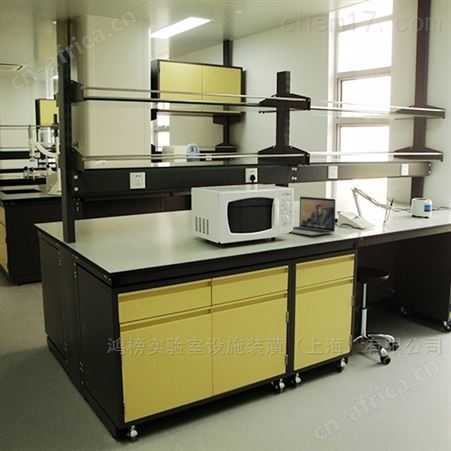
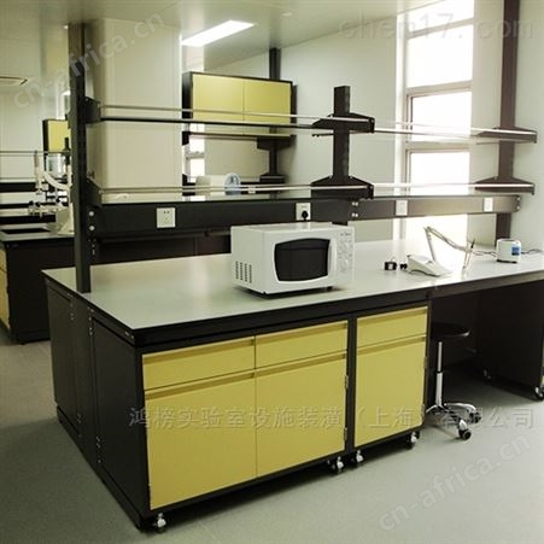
- laptop [290,196,336,236]
